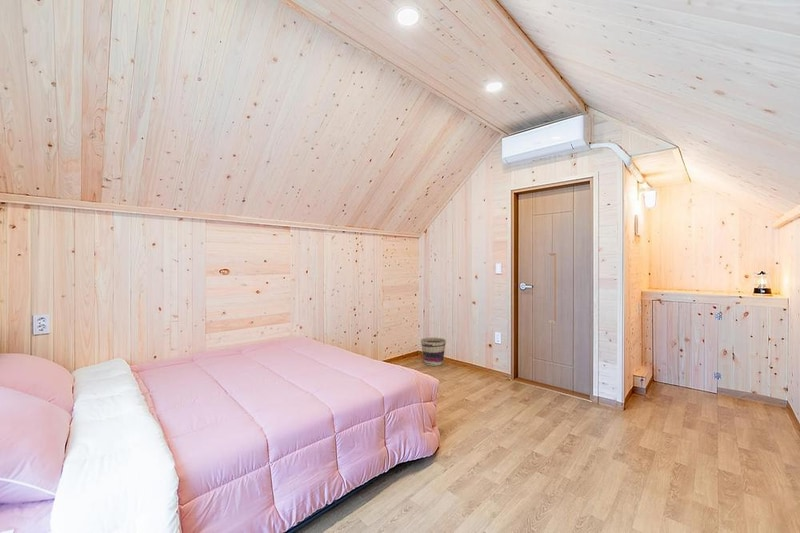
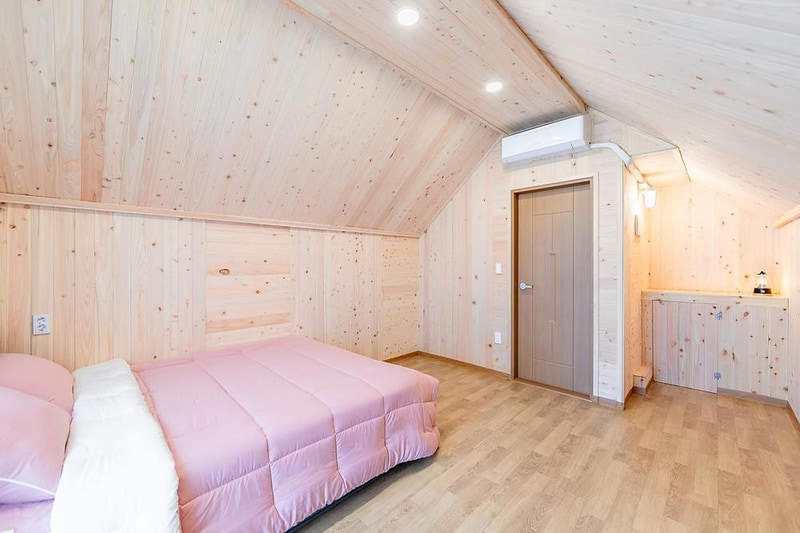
- basket [420,337,447,367]
